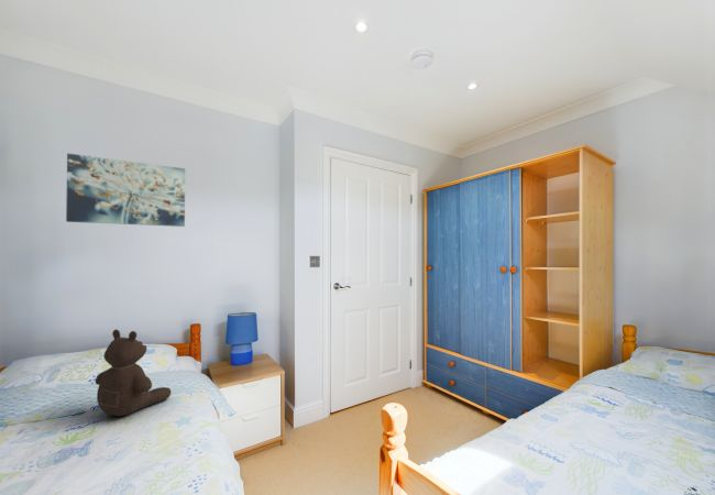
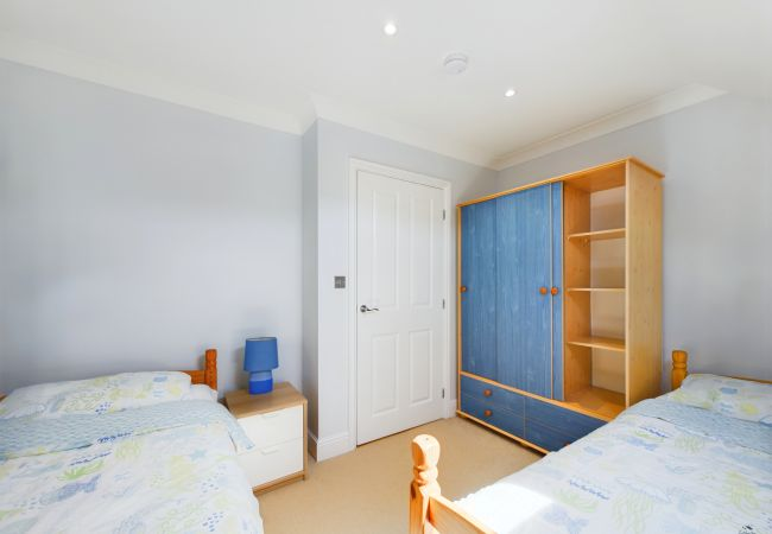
- teddy bear [95,329,172,417]
- wall art [65,152,186,228]
